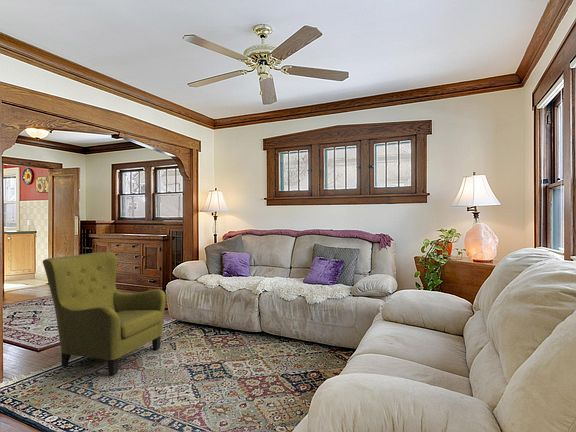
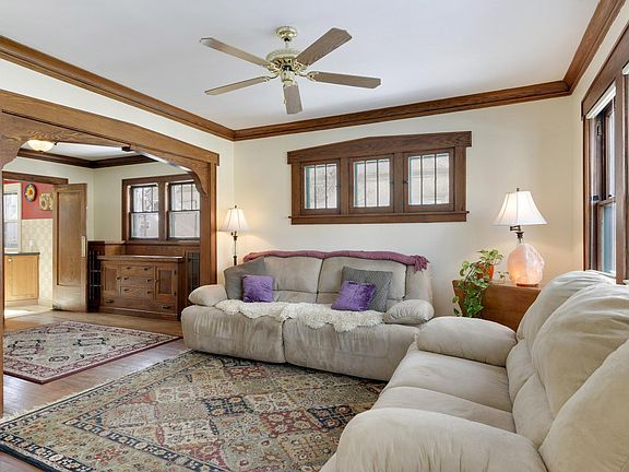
- armchair [42,251,166,376]
